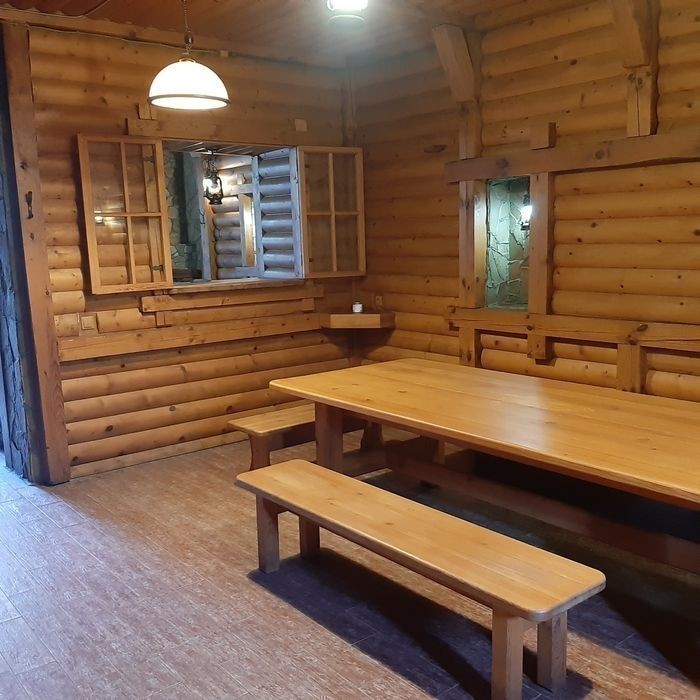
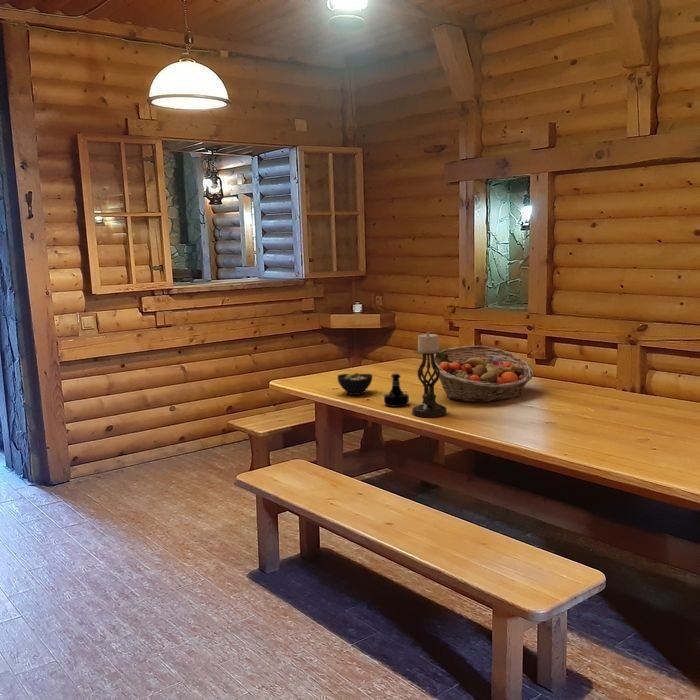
+ candle holder [411,331,448,418]
+ fruit basket [429,345,535,403]
+ tequila bottle [383,372,410,407]
+ bowl [336,372,373,396]
